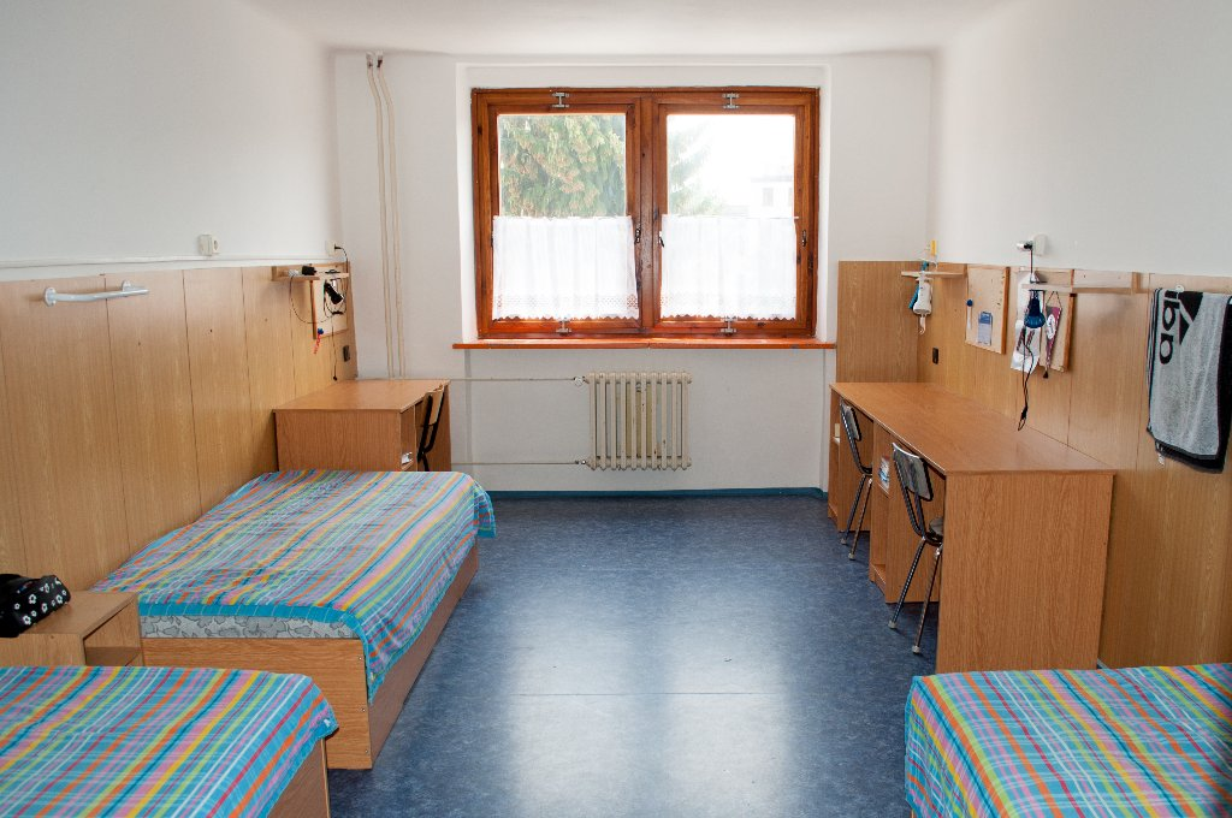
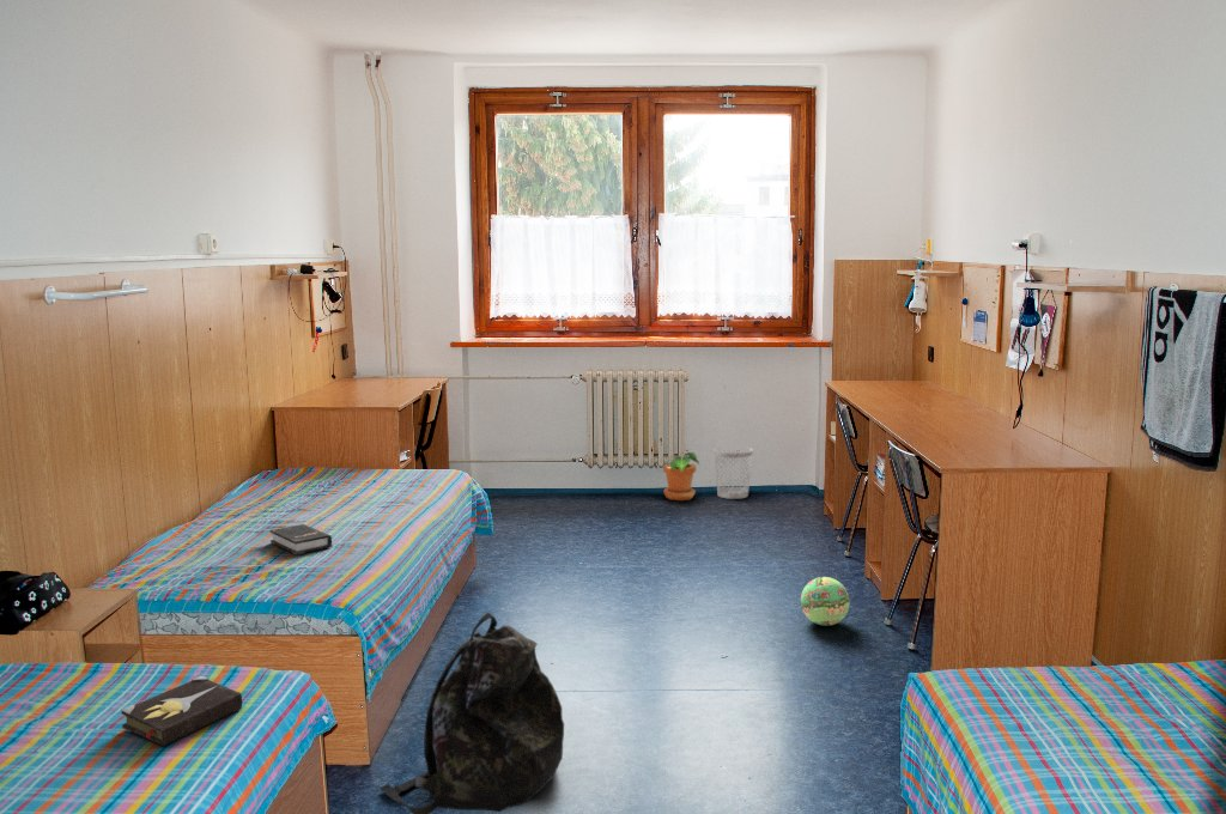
+ hardback book [269,523,333,557]
+ ball [800,576,851,627]
+ backpack [380,612,565,814]
+ wastebasket [714,447,754,500]
+ hardback book [120,675,243,748]
+ potted plant [662,449,700,502]
